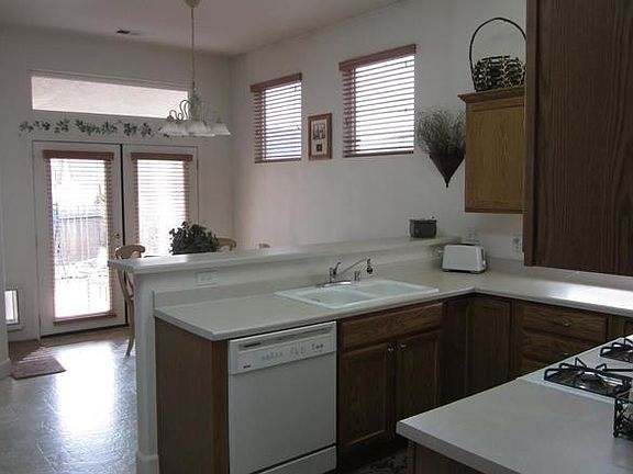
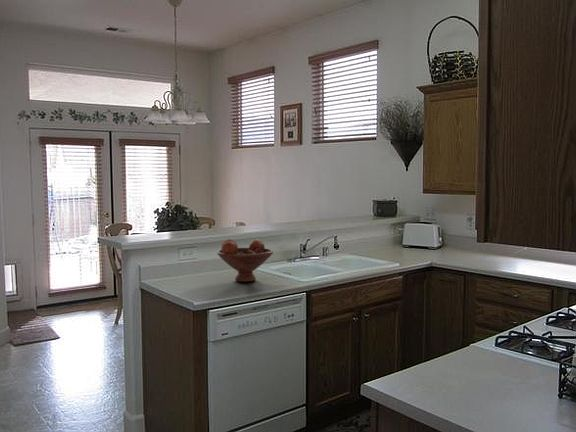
+ fruit bowl [216,238,274,283]
